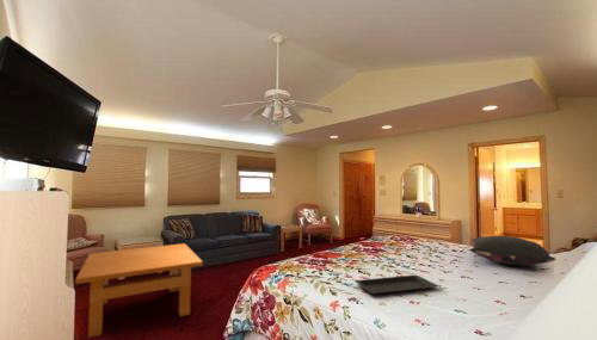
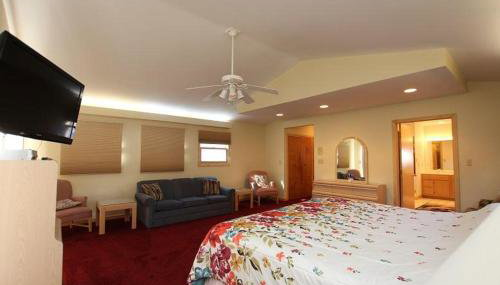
- serving tray [355,274,439,296]
- pillow [469,235,558,266]
- table [74,242,204,339]
